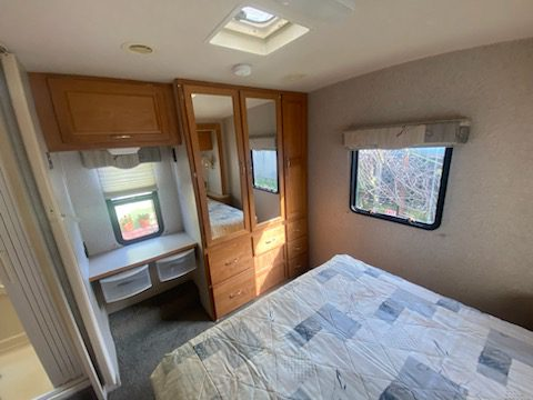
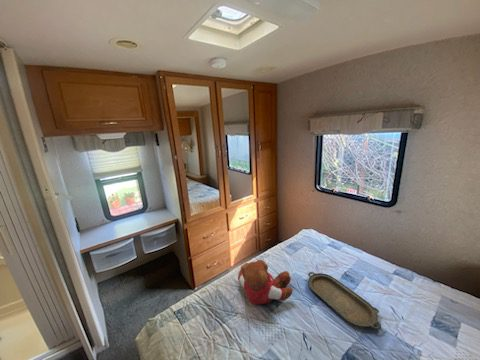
+ serving tray [307,271,382,331]
+ teddy bear [237,259,293,306]
